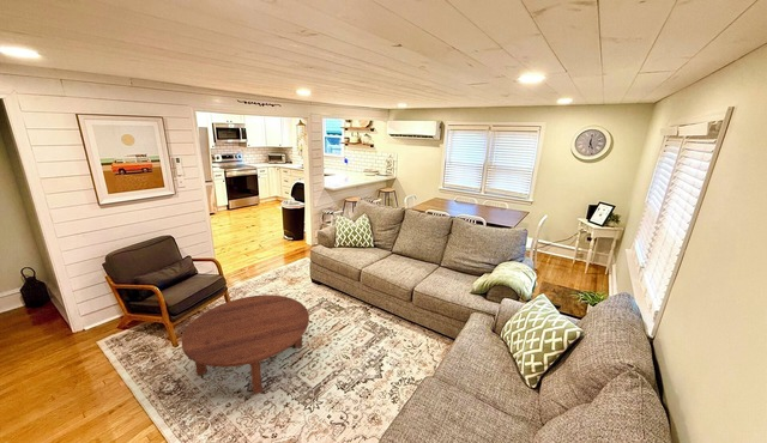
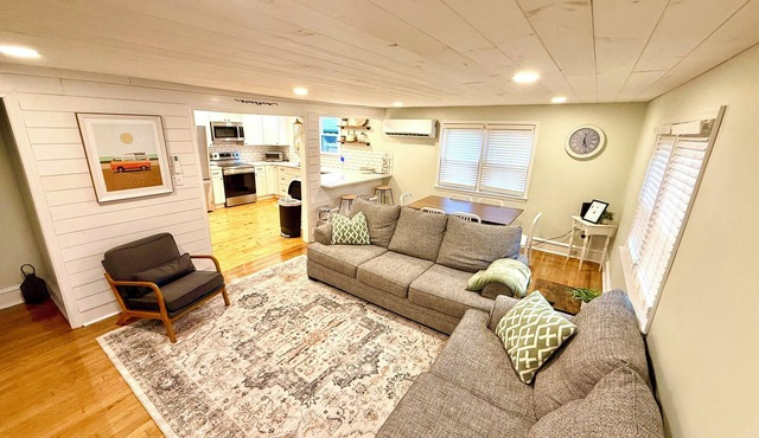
- coffee table [181,293,310,396]
